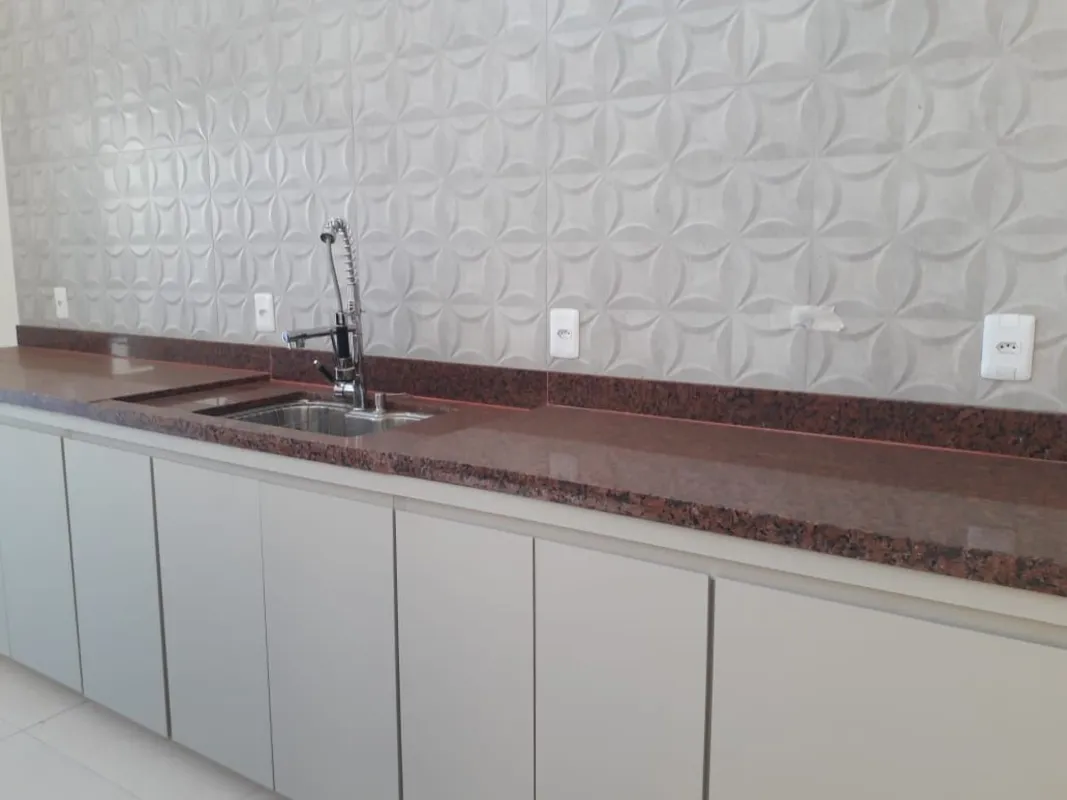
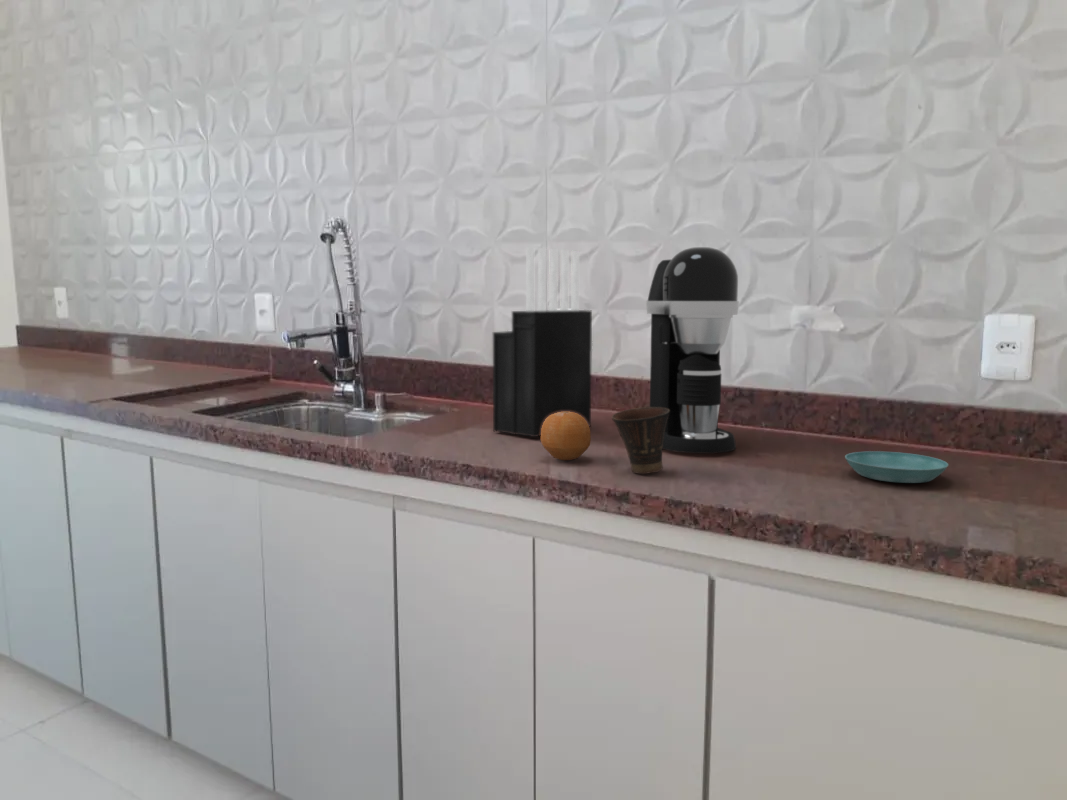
+ saucer [844,450,949,484]
+ cup [611,406,669,475]
+ fruit [540,411,592,461]
+ knife block [492,246,593,438]
+ coffee maker [645,246,740,454]
